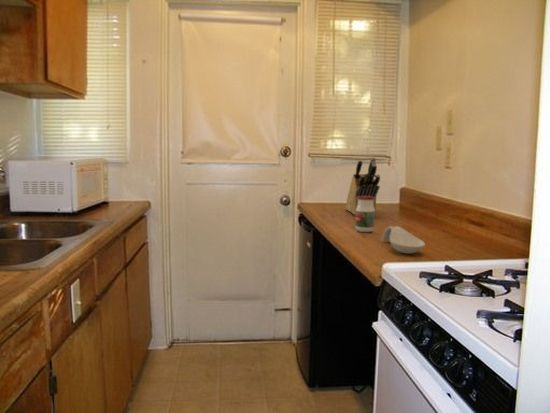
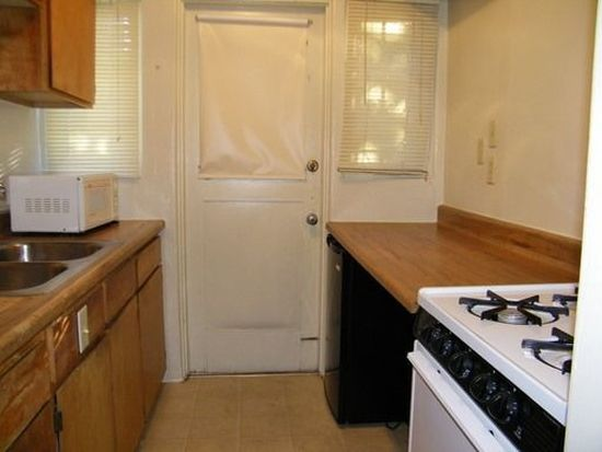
- spoon rest [381,225,426,255]
- jar [354,196,376,233]
- knife block [345,156,381,216]
